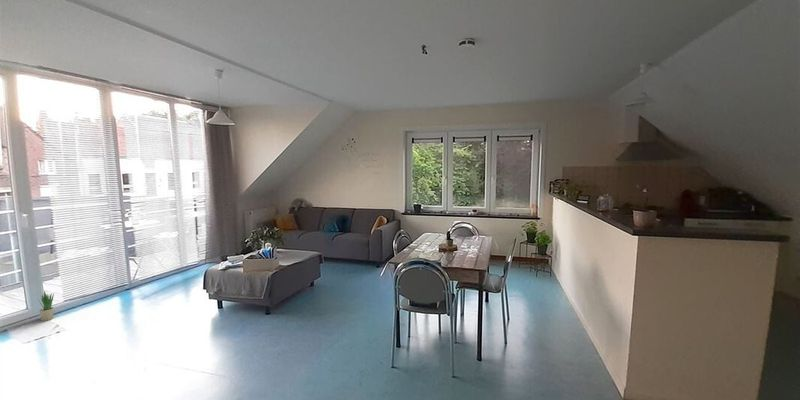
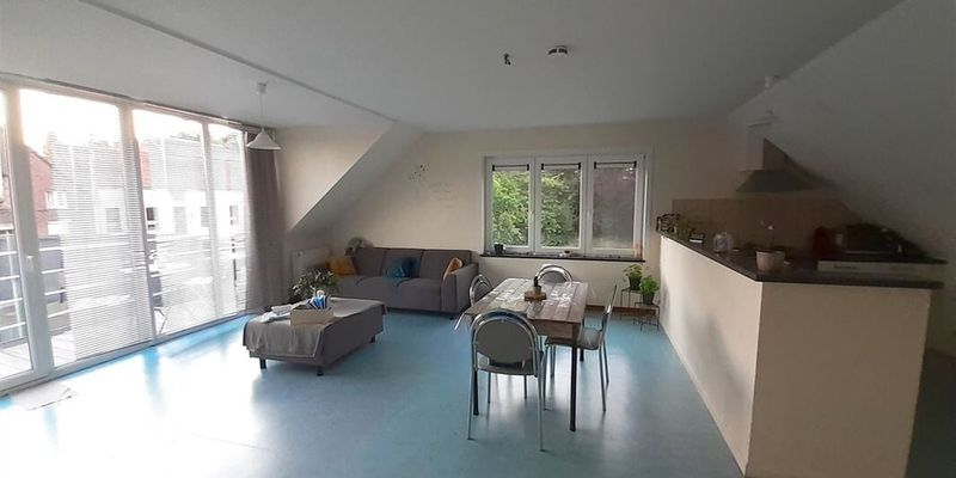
- potted plant [37,290,55,322]
